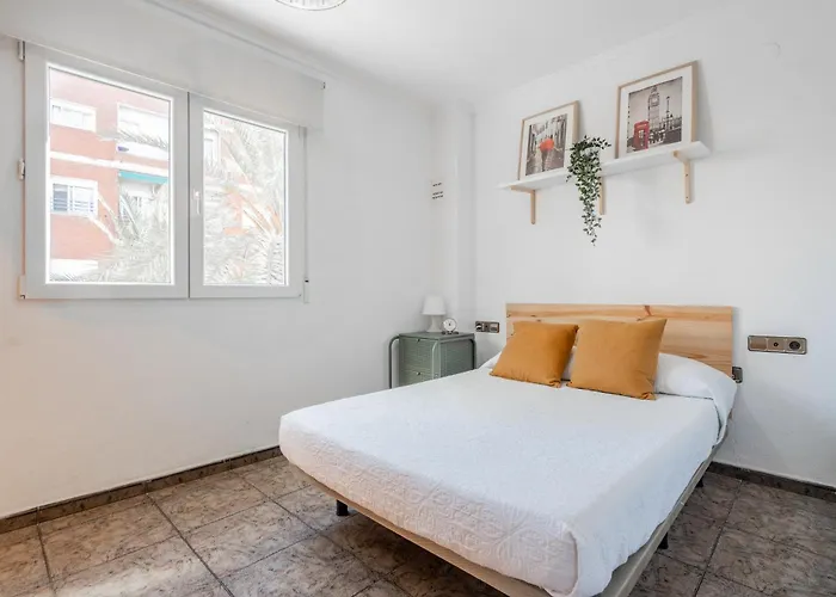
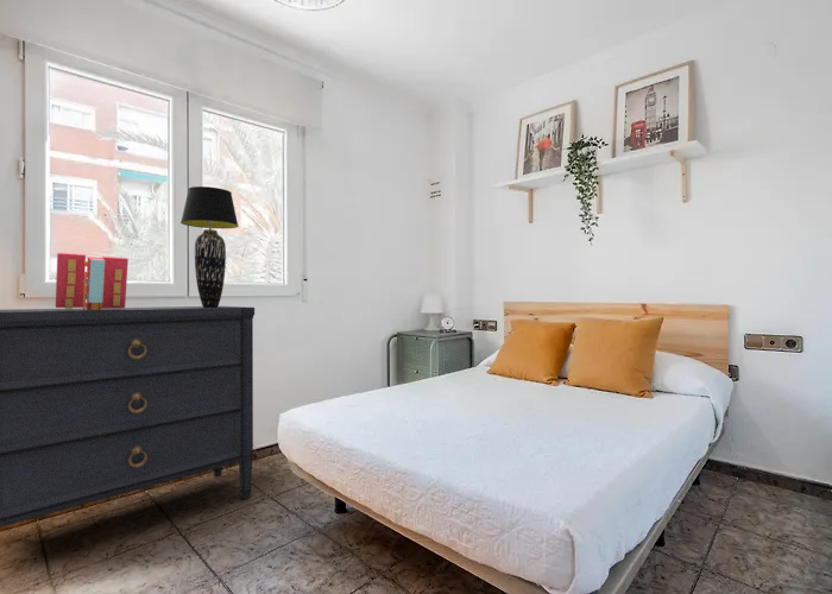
+ table lamp [179,185,240,308]
+ dresser [0,305,256,527]
+ book [55,252,130,310]
